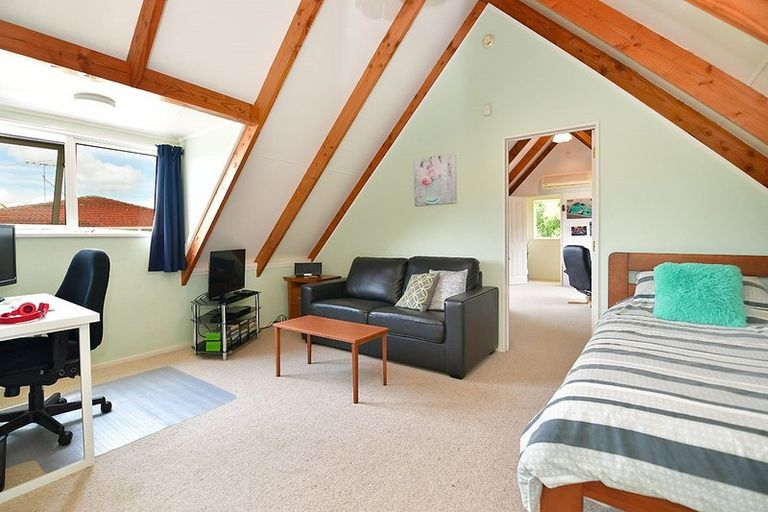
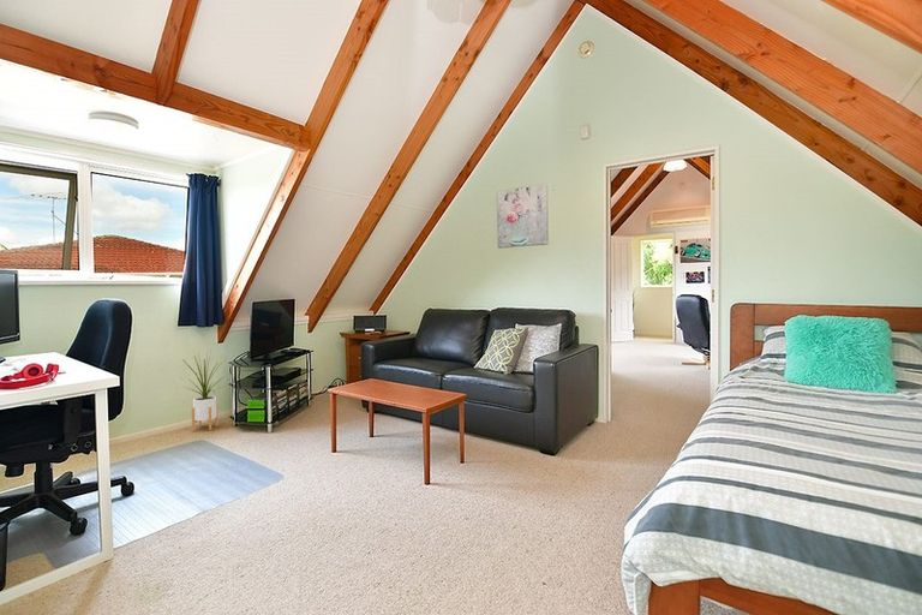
+ house plant [180,351,230,432]
